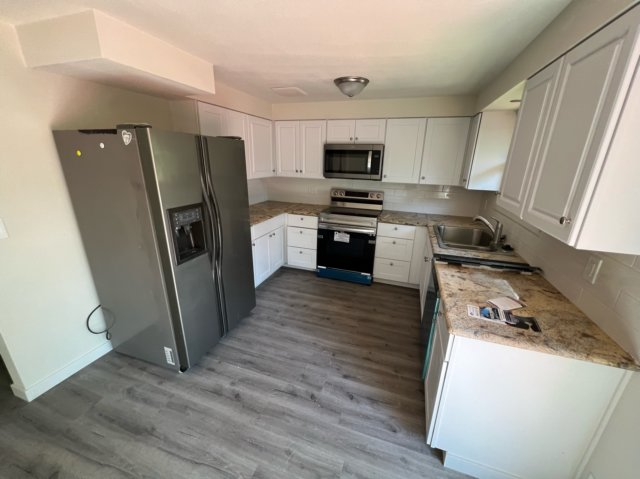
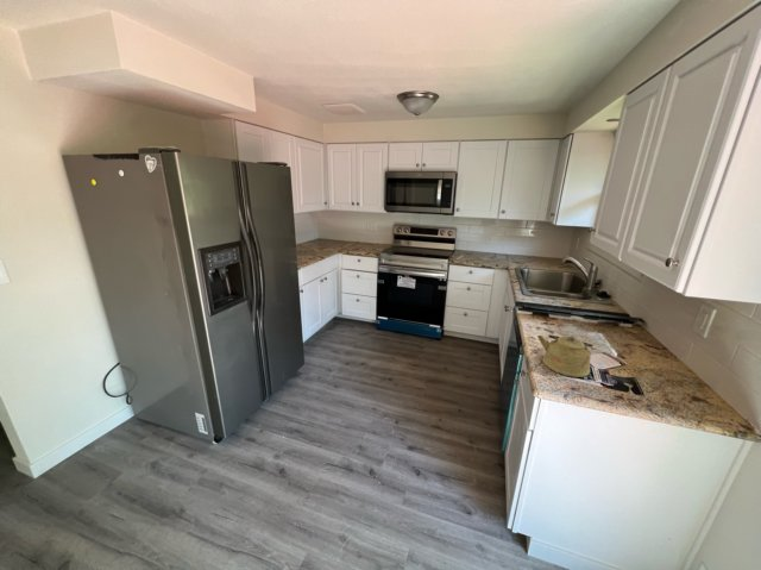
+ kettle [536,333,595,378]
